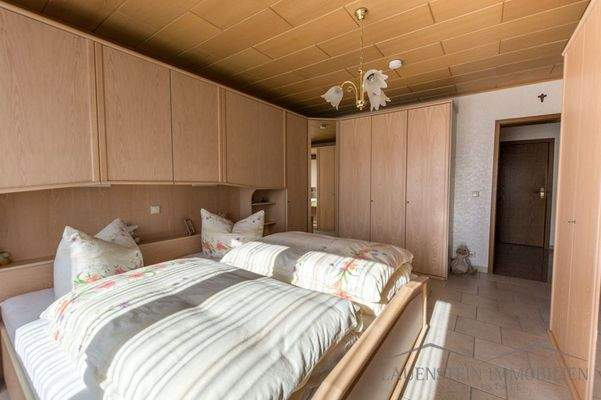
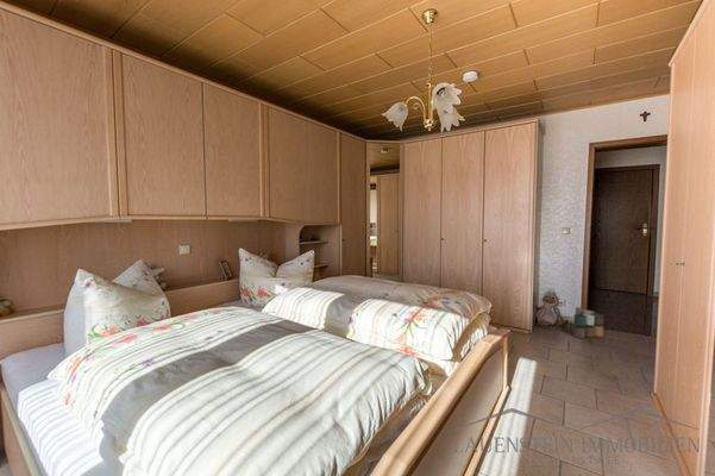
+ pouf [572,306,604,339]
